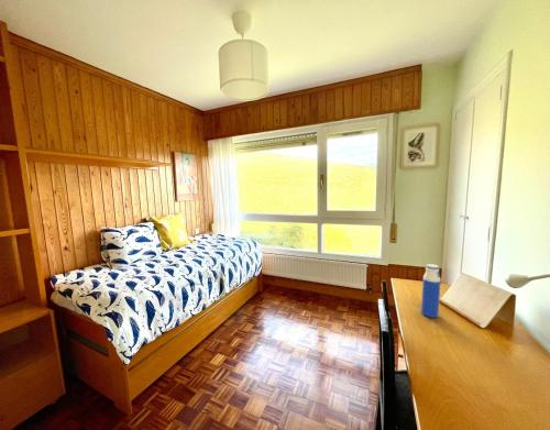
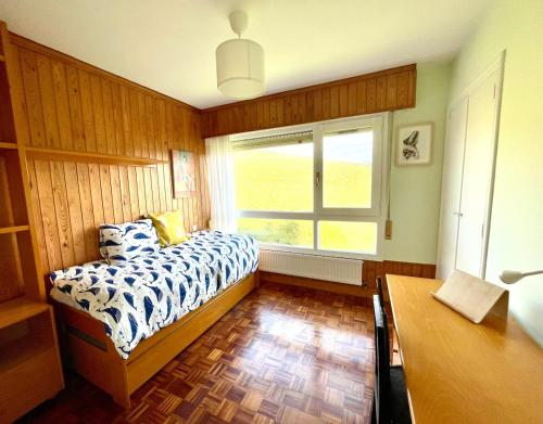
- water bottle [420,263,441,319]
